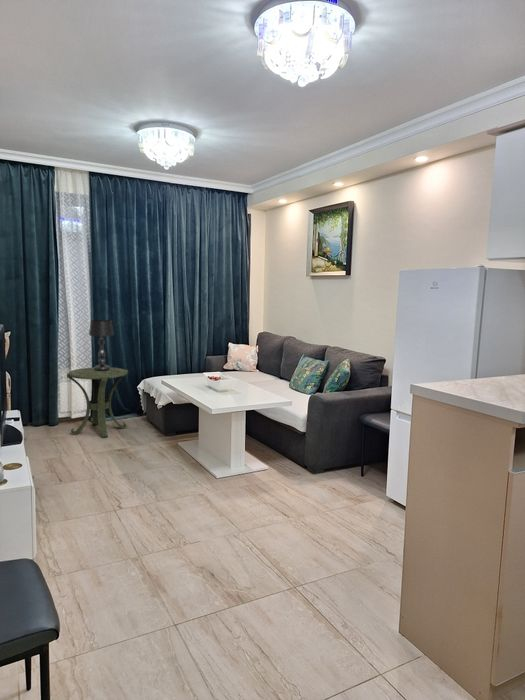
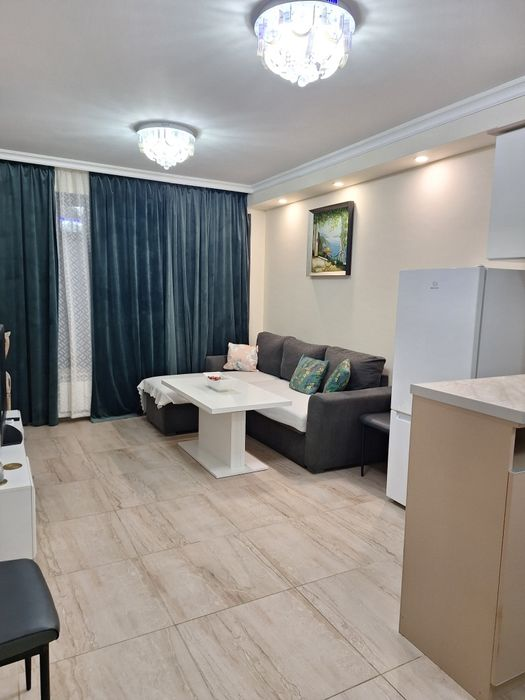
- side table [66,366,129,439]
- table lamp [88,319,115,371]
